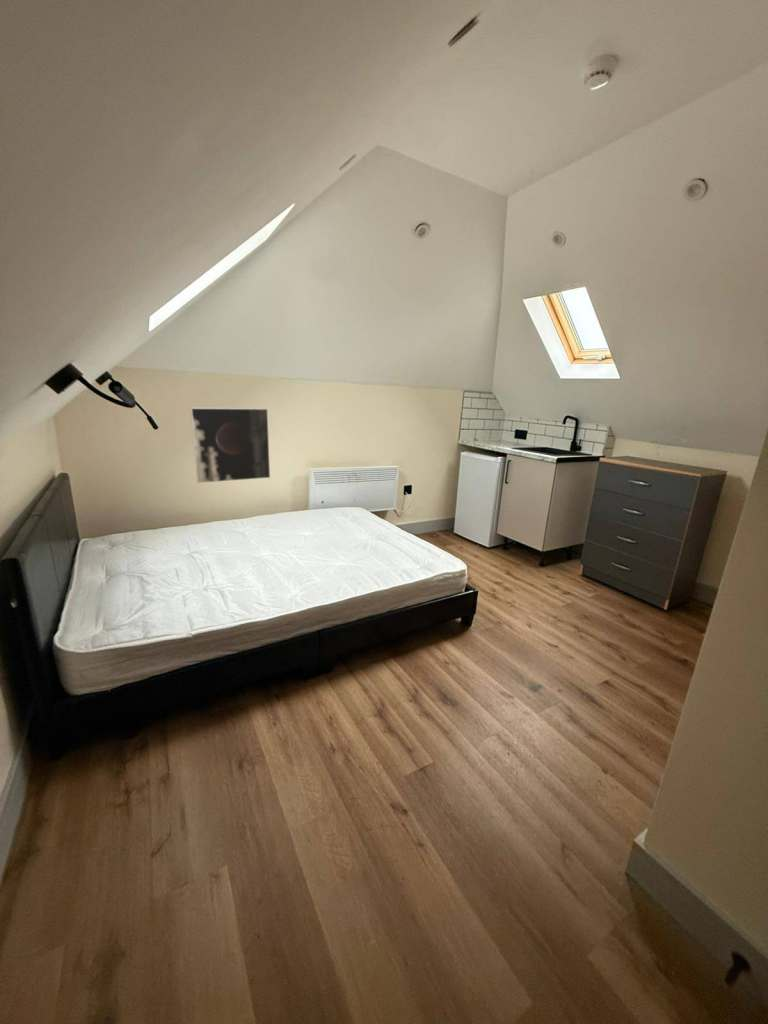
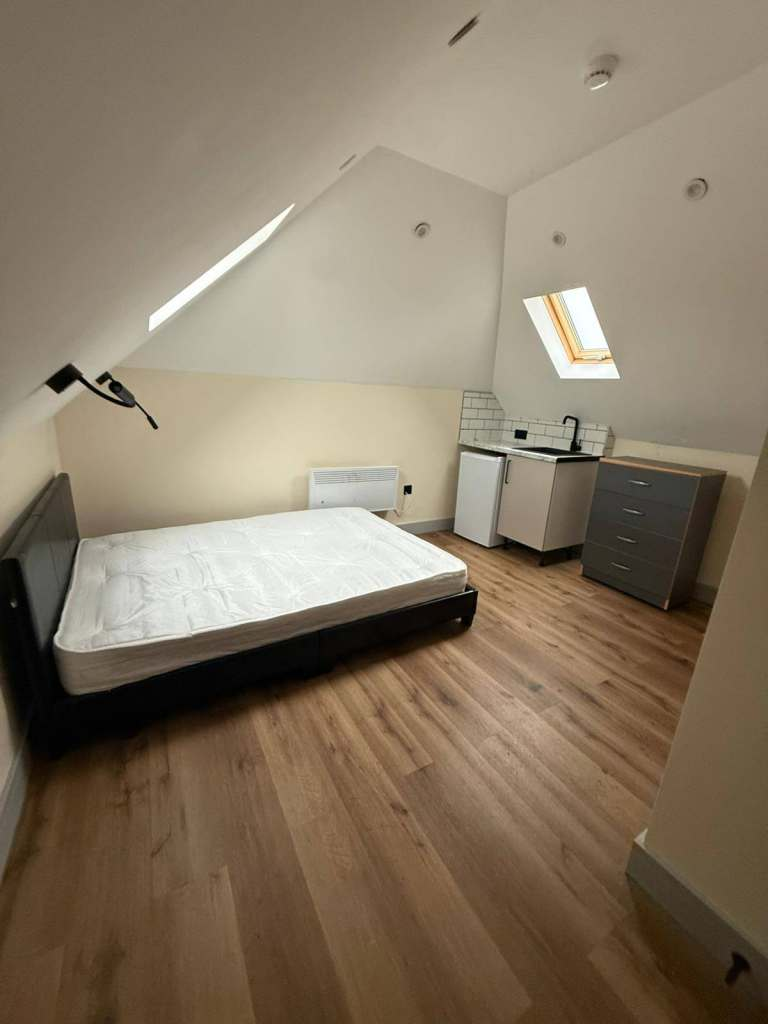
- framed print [190,407,271,484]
